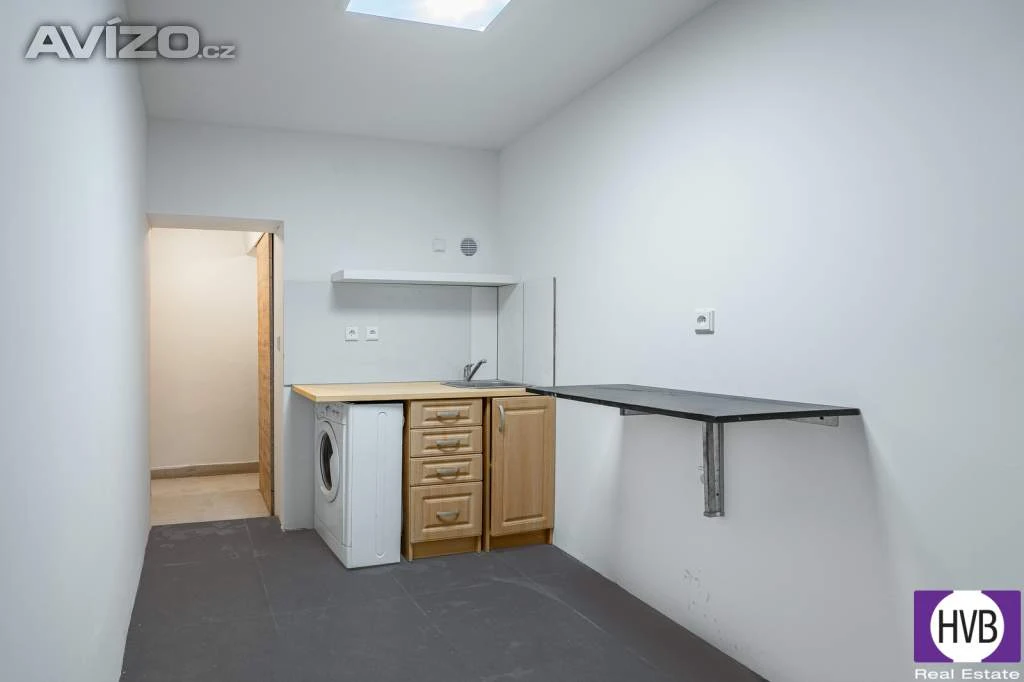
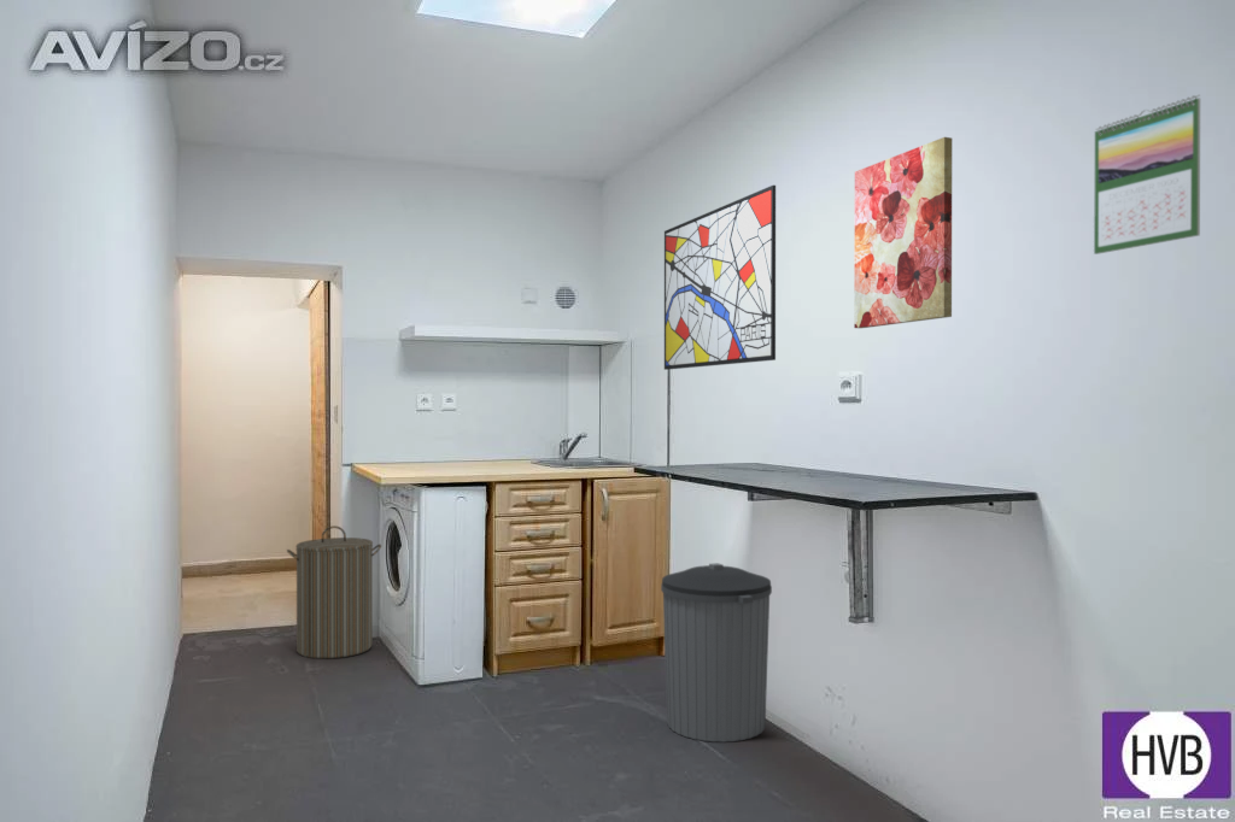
+ calendar [1093,94,1201,256]
+ wall art [853,136,953,329]
+ trash can [660,562,773,744]
+ laundry hamper [286,524,382,659]
+ wall art [663,184,777,371]
